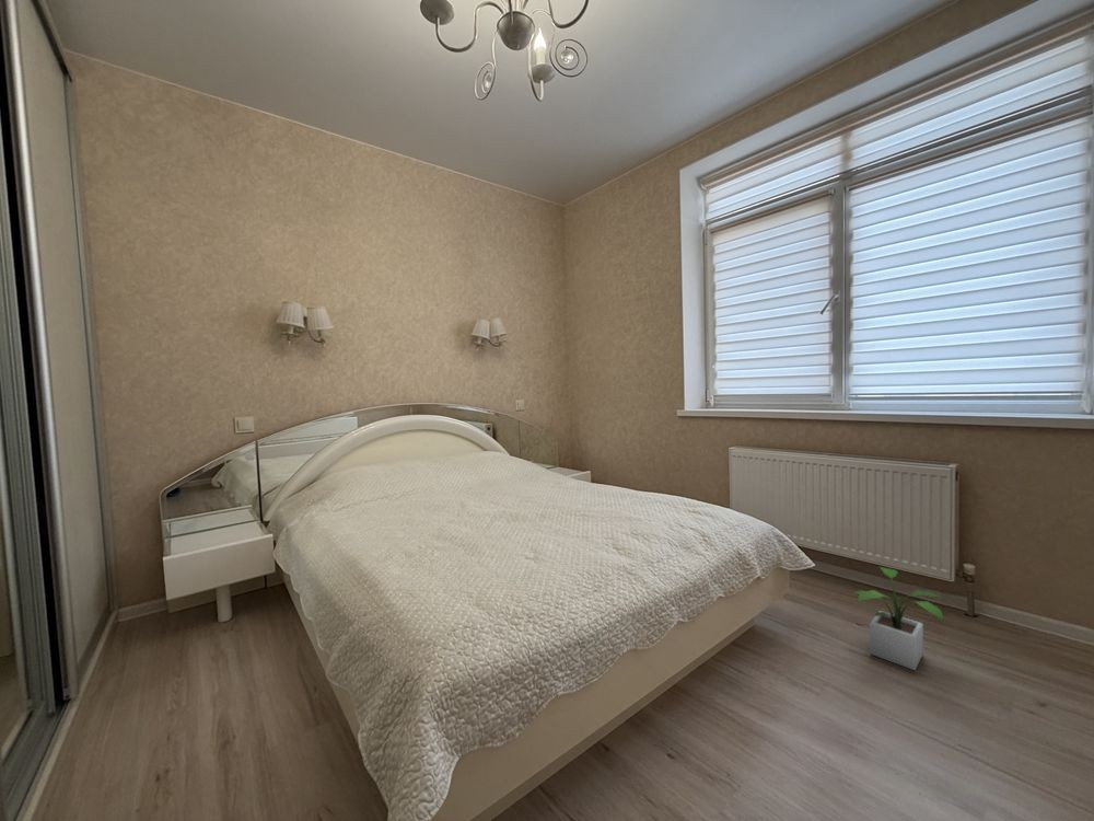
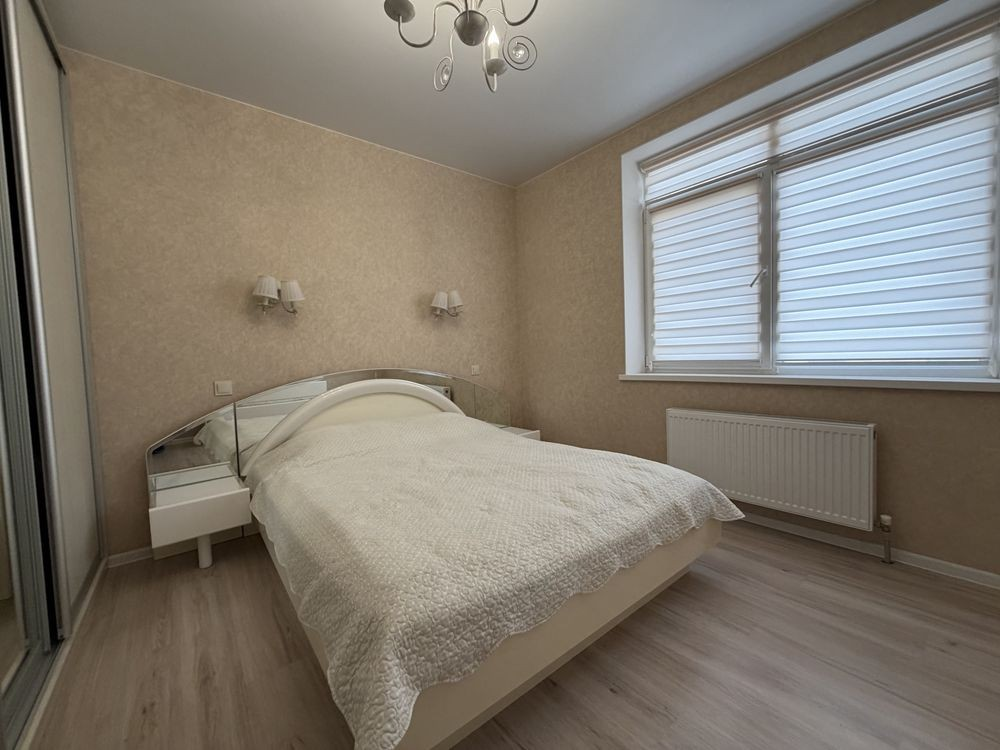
- potted plant [852,566,944,671]
